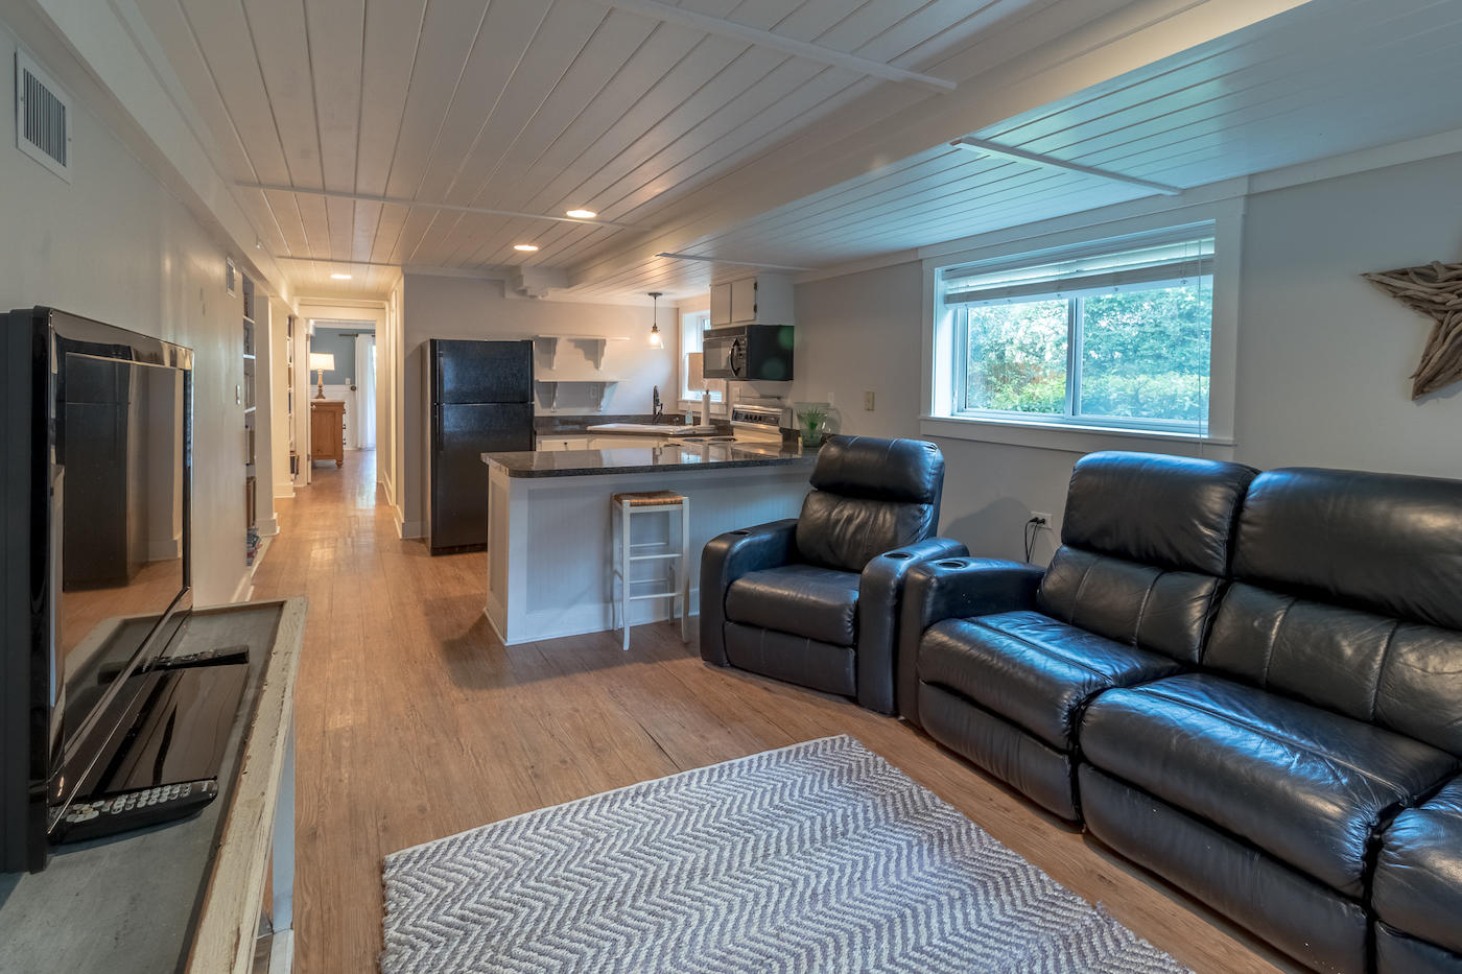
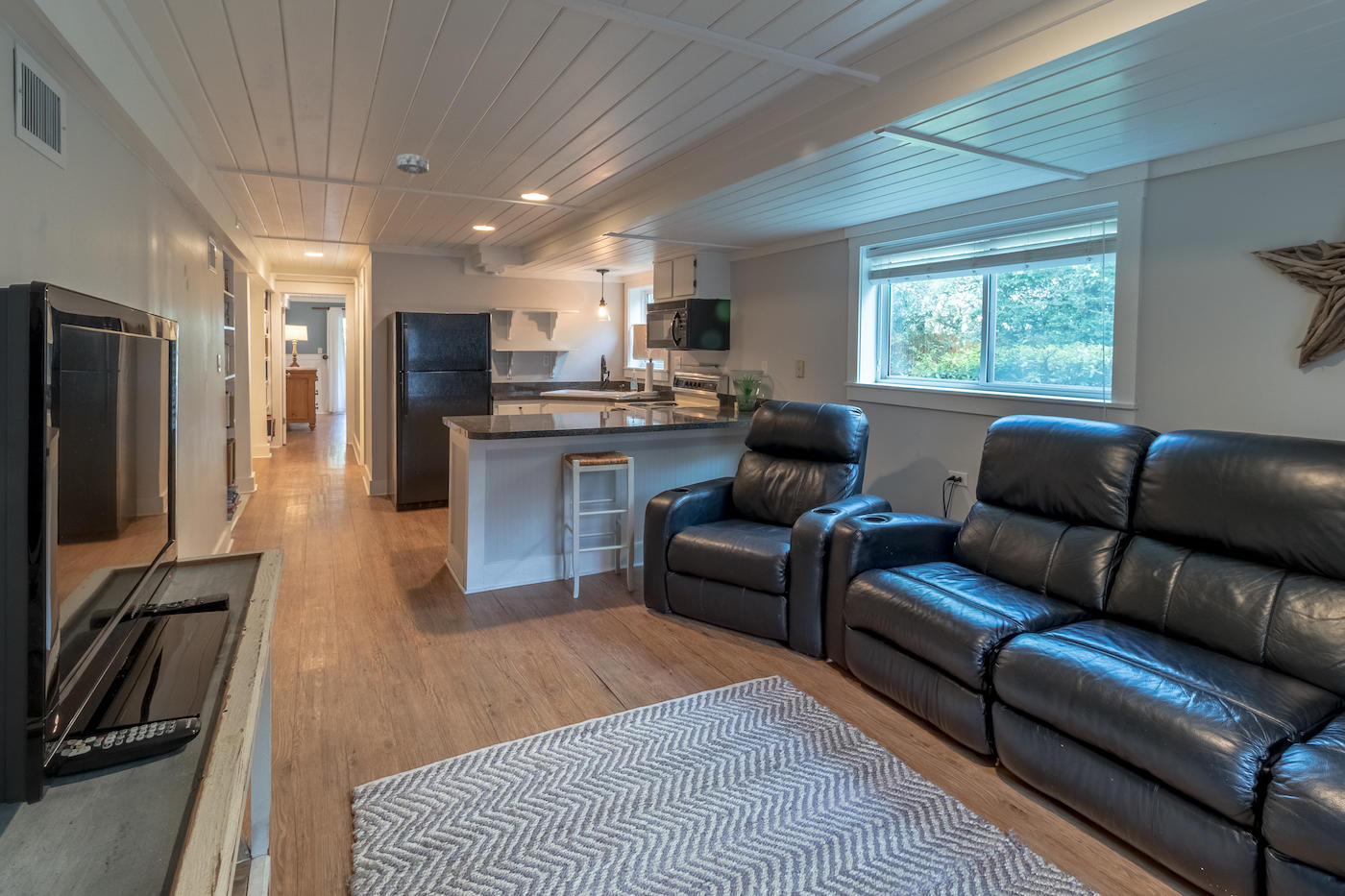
+ smoke detector [396,153,429,175]
